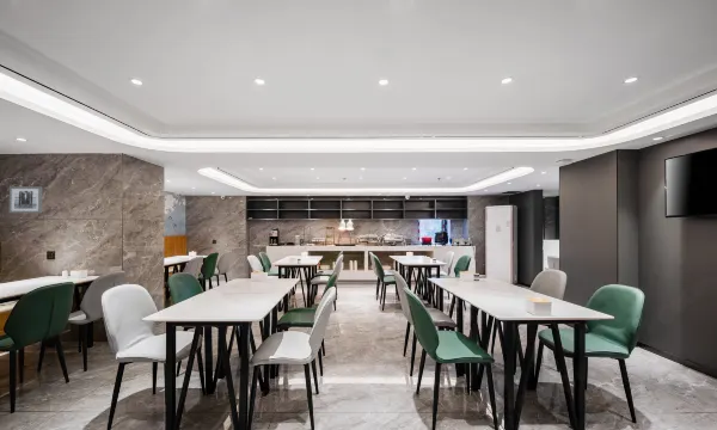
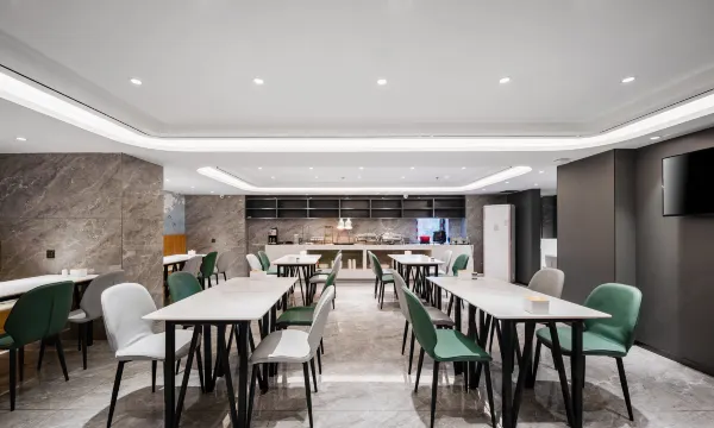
- wall art [8,185,43,214]
